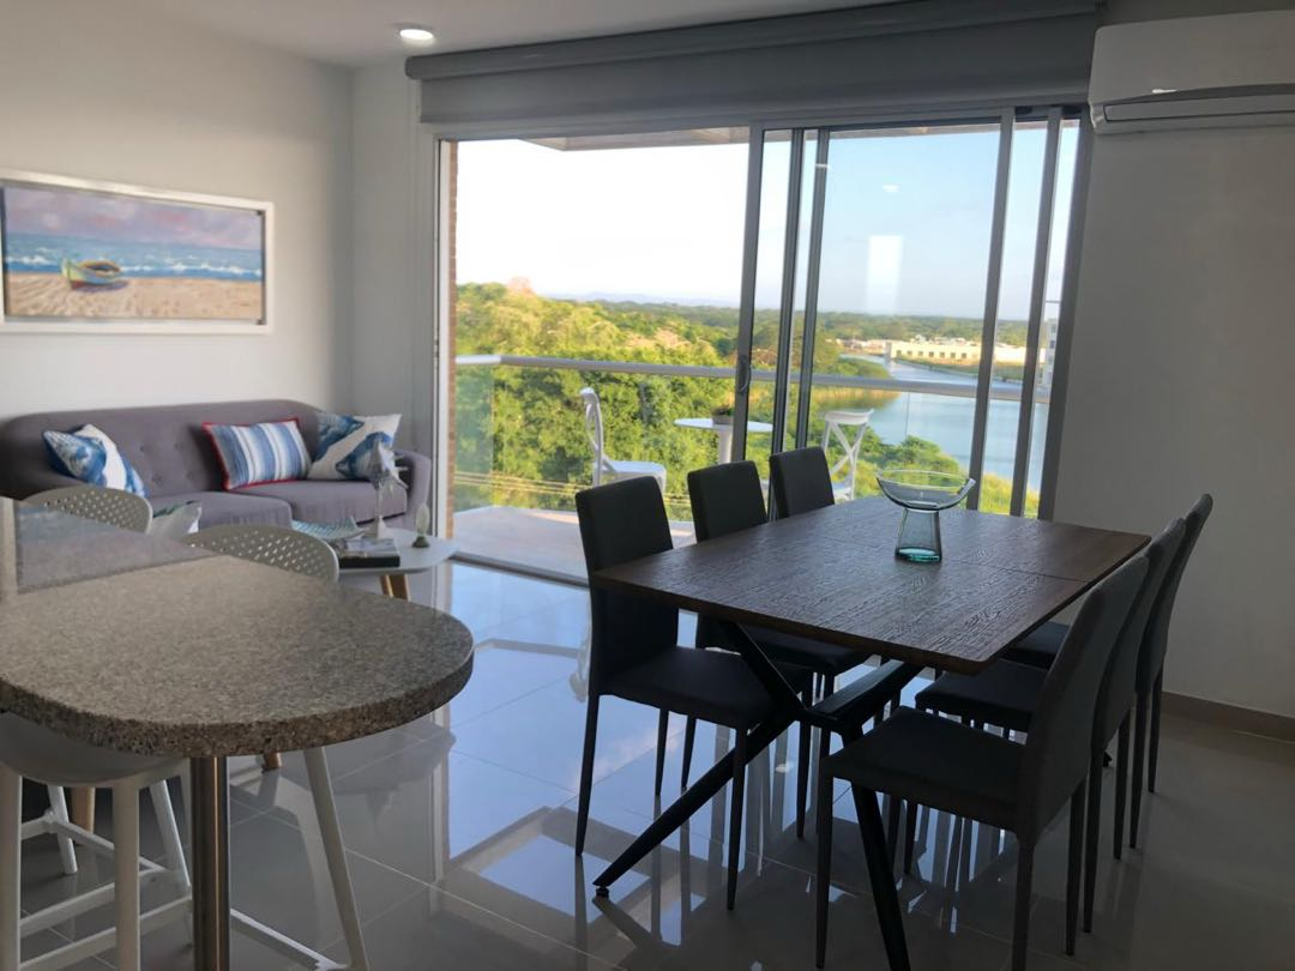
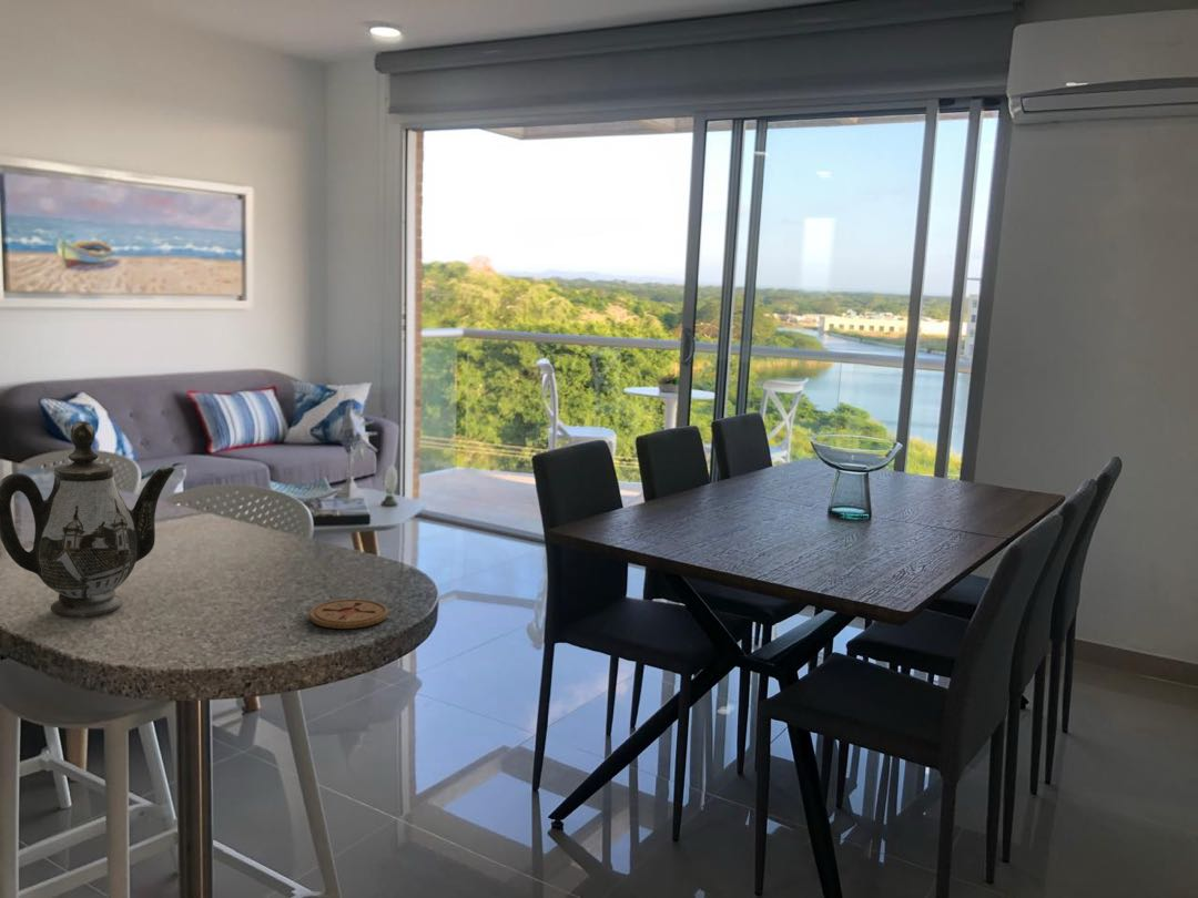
+ coaster [308,599,389,630]
+ teapot [0,420,176,619]
